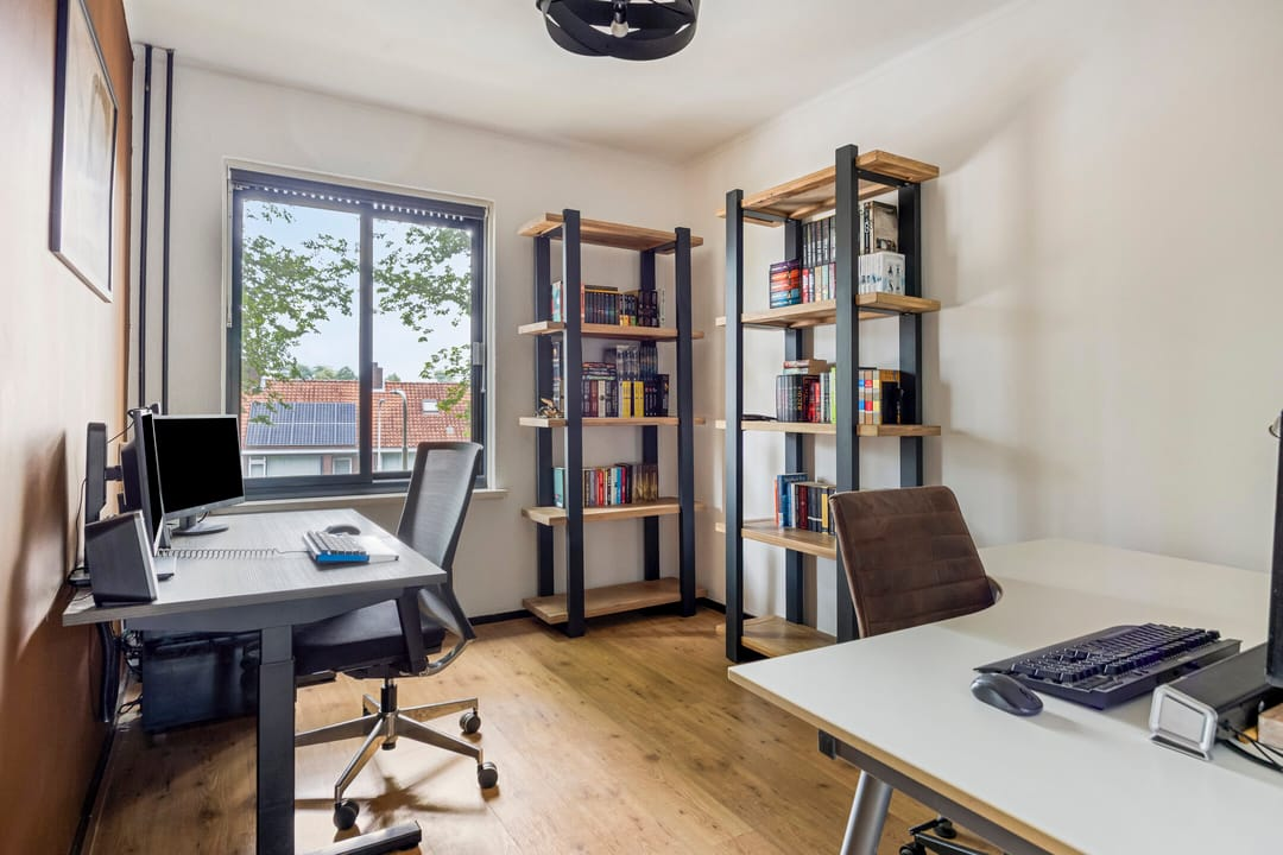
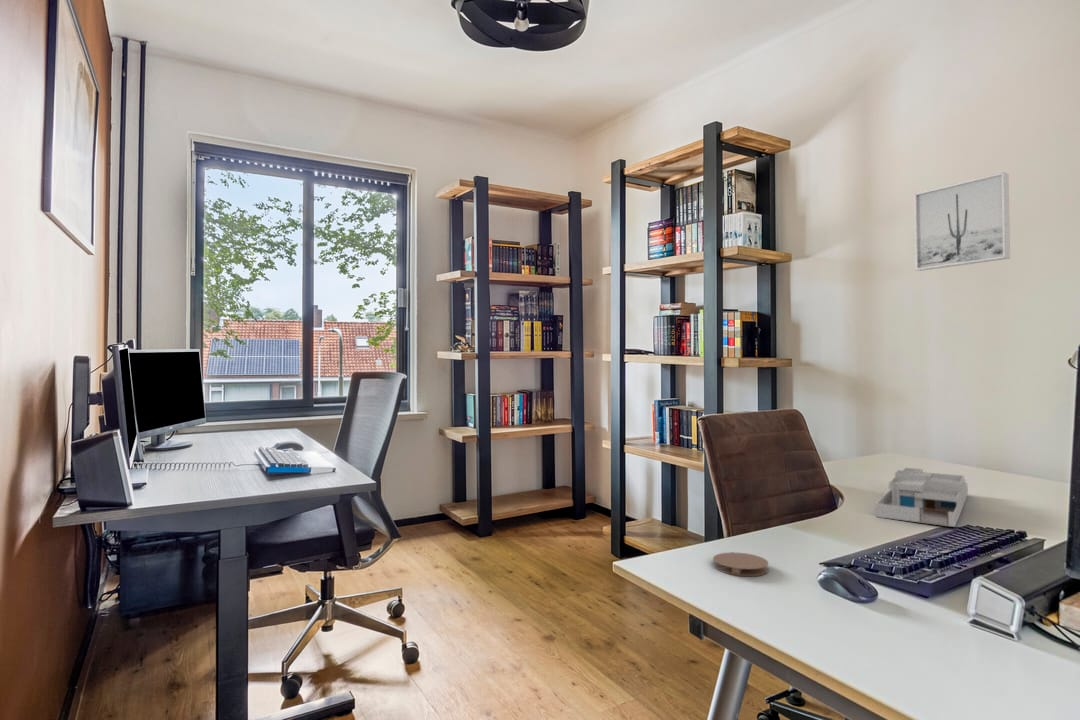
+ wall art [913,171,1011,272]
+ coaster [712,551,770,578]
+ desk organizer [875,467,969,528]
